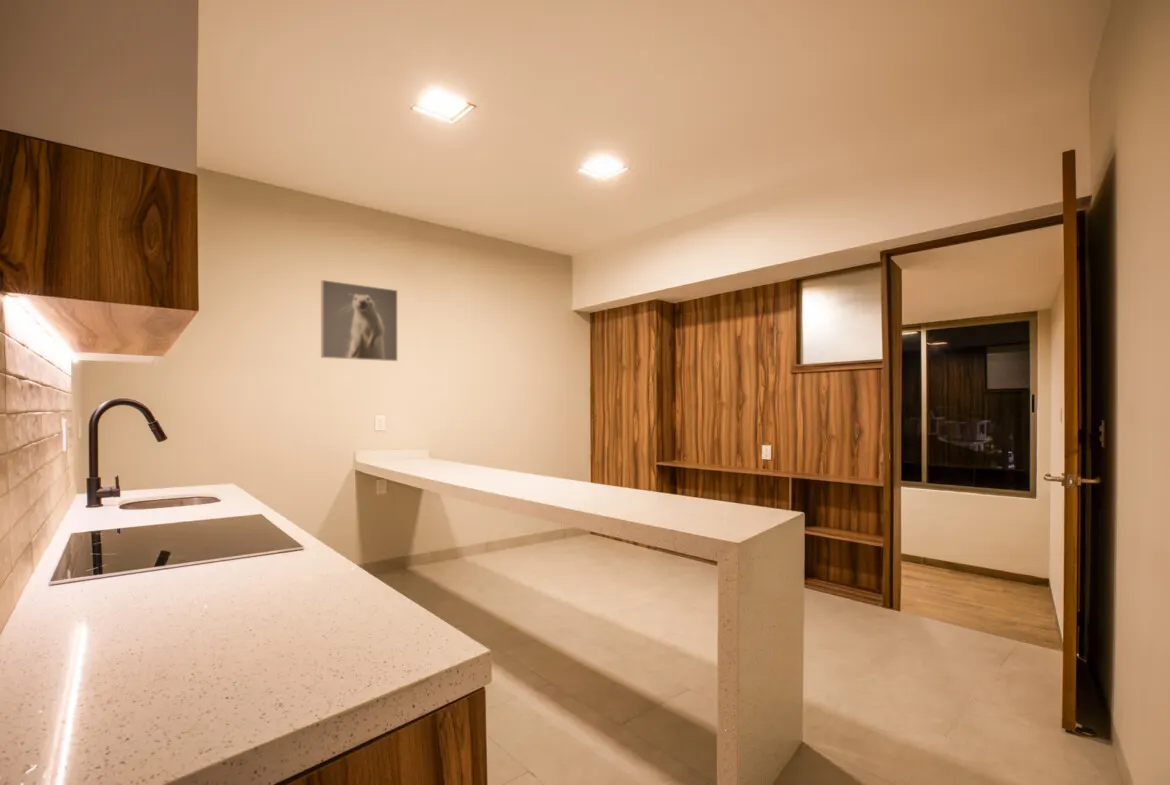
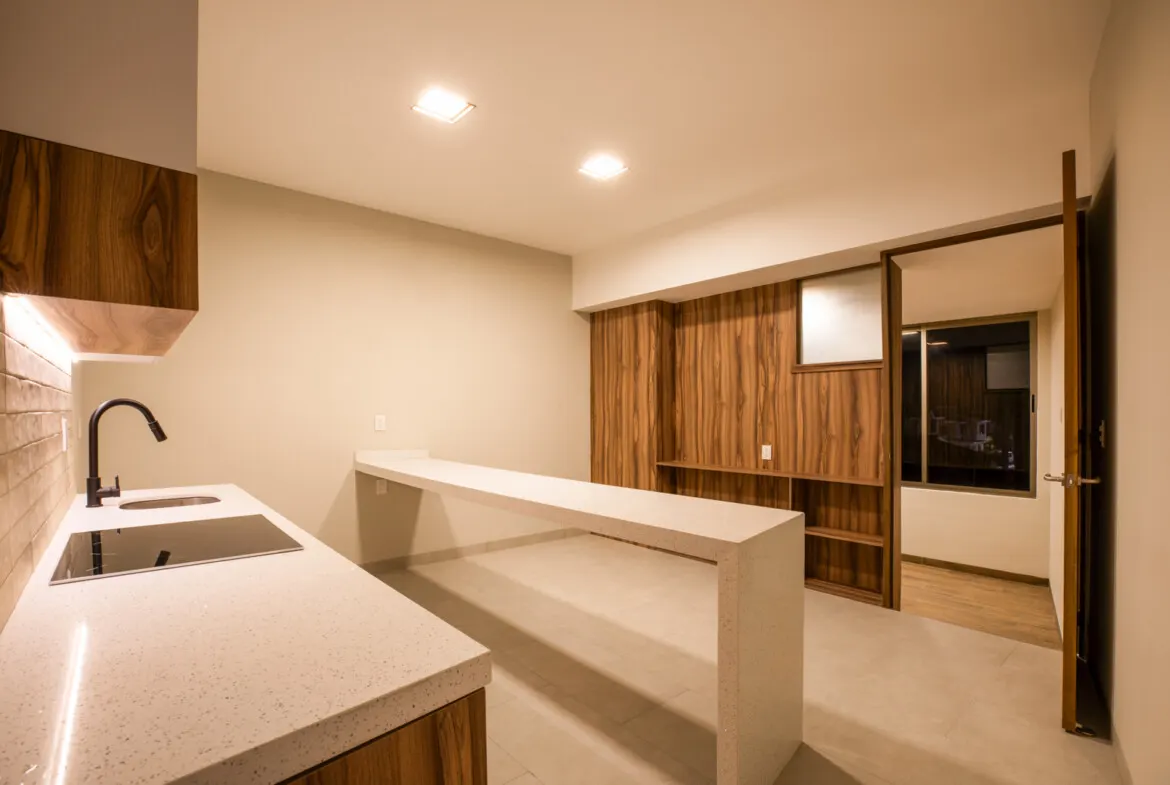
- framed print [320,279,398,362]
